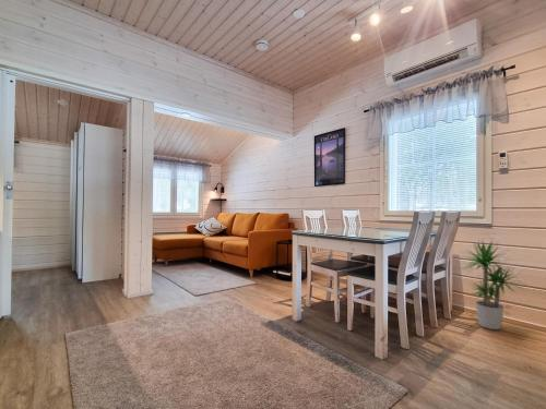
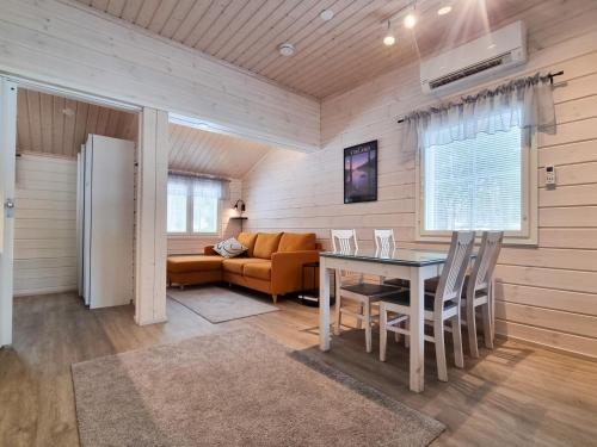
- potted plant [458,238,526,330]
